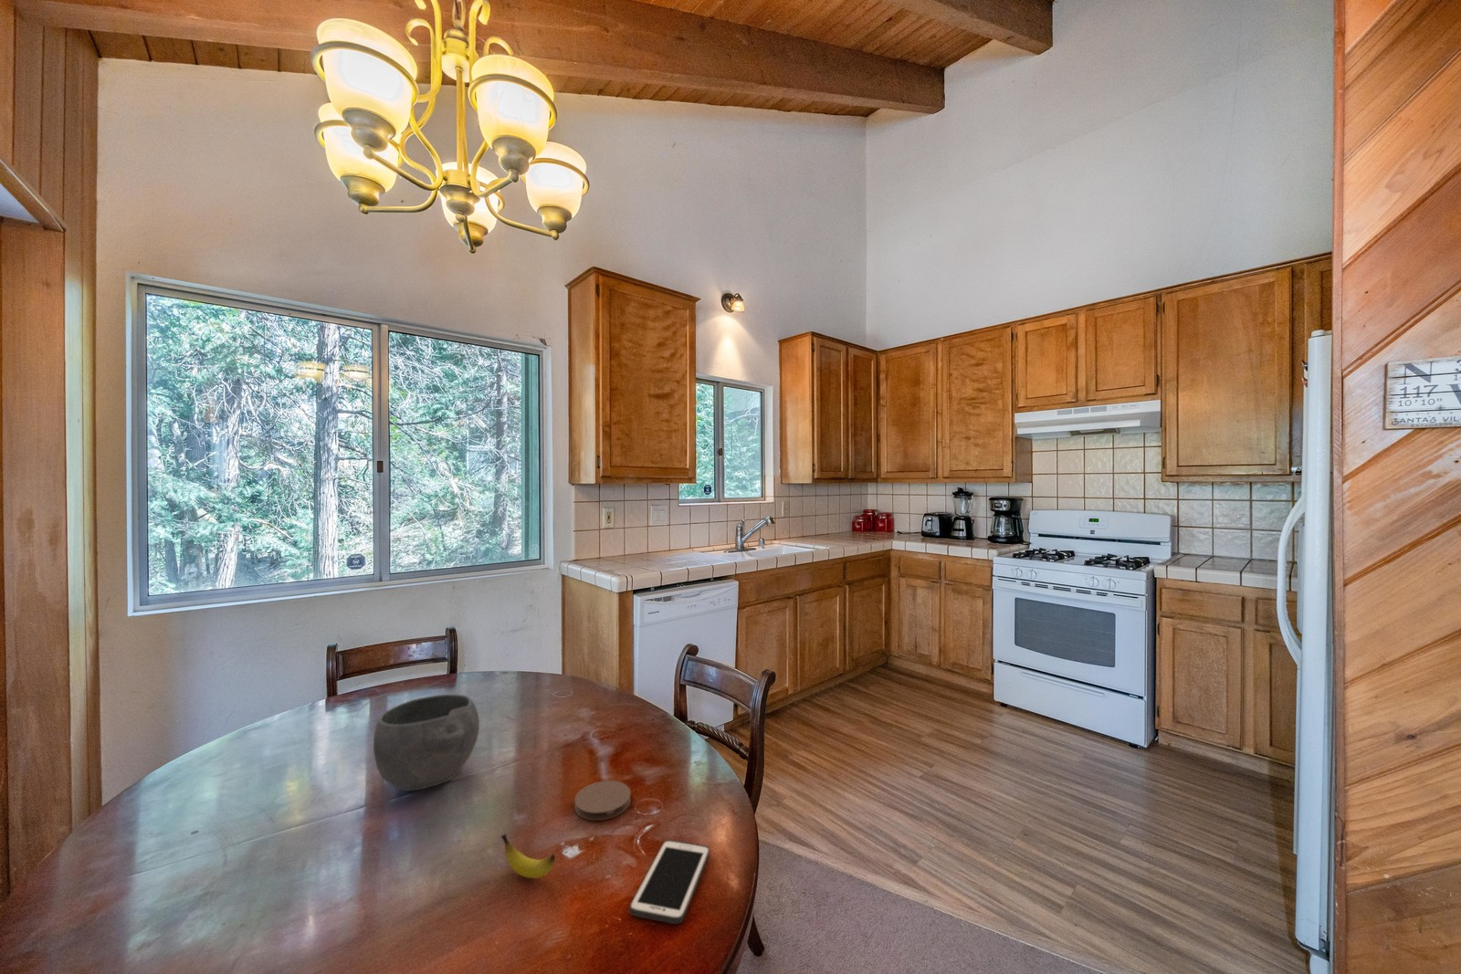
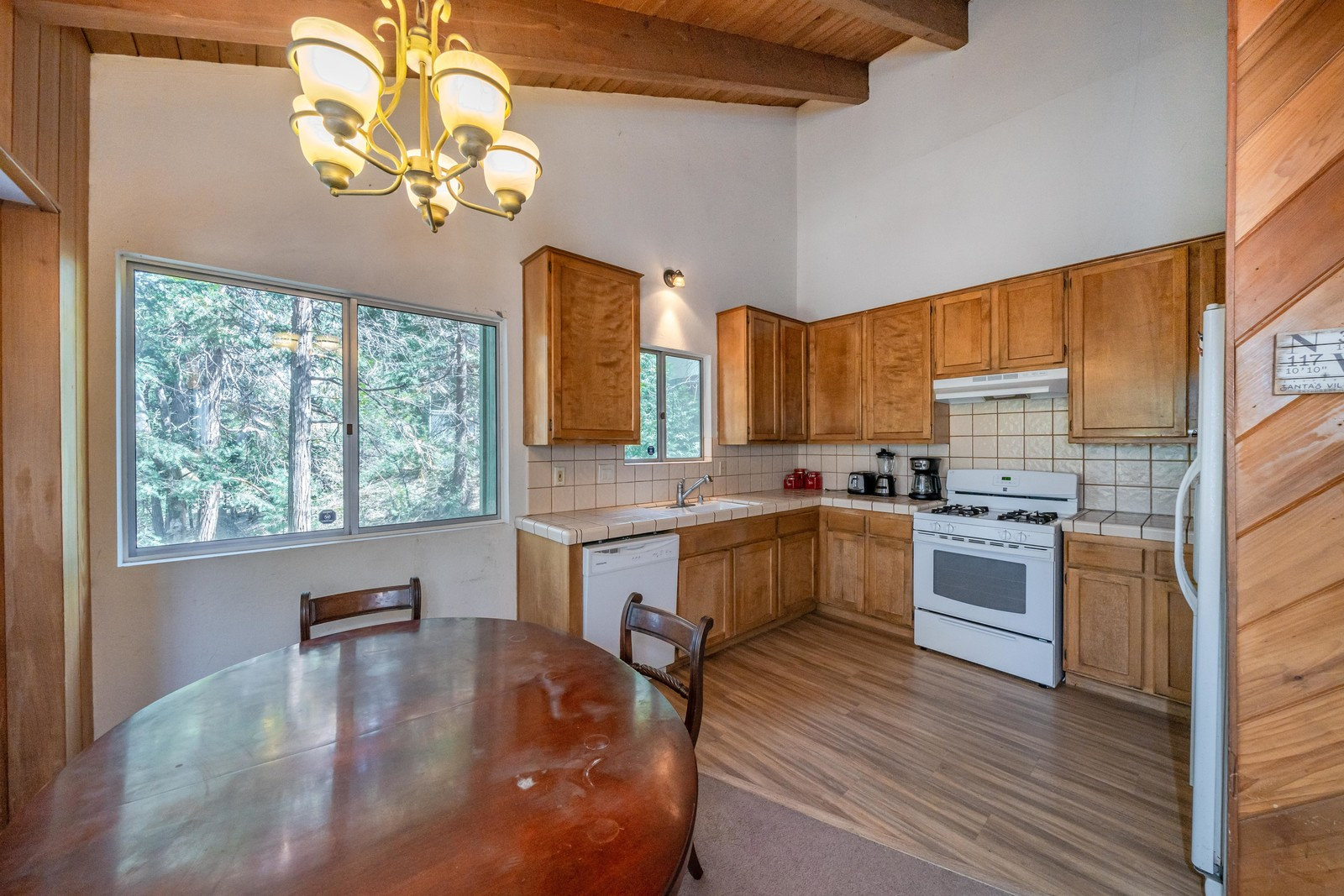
- bowl [373,694,480,791]
- cell phone [628,839,711,925]
- coaster [574,779,632,822]
- banana [499,834,557,879]
